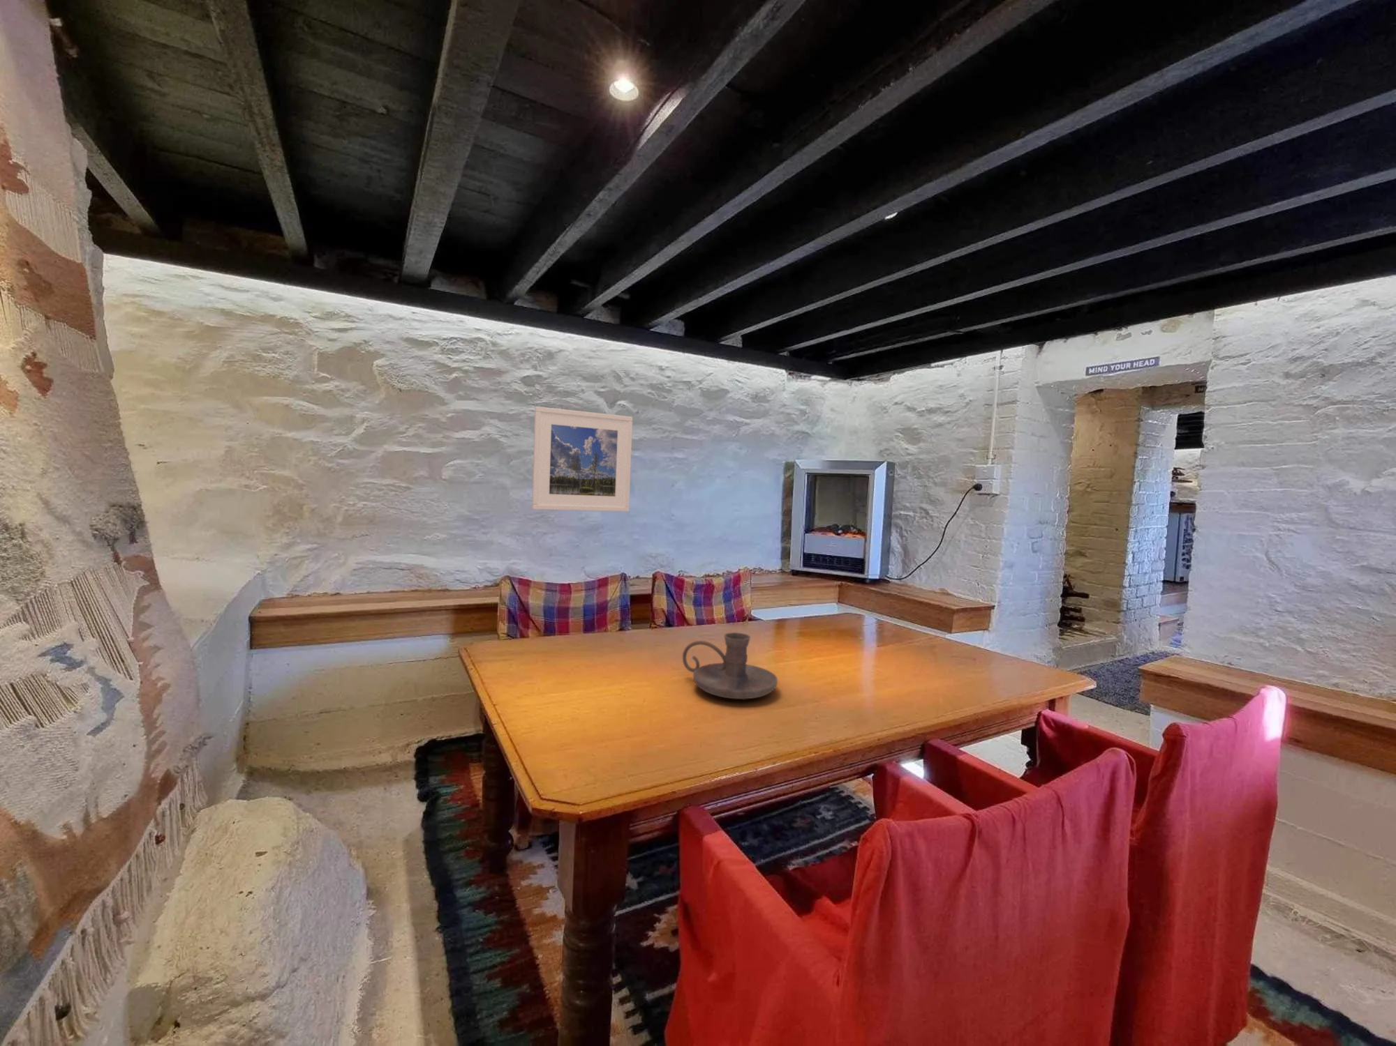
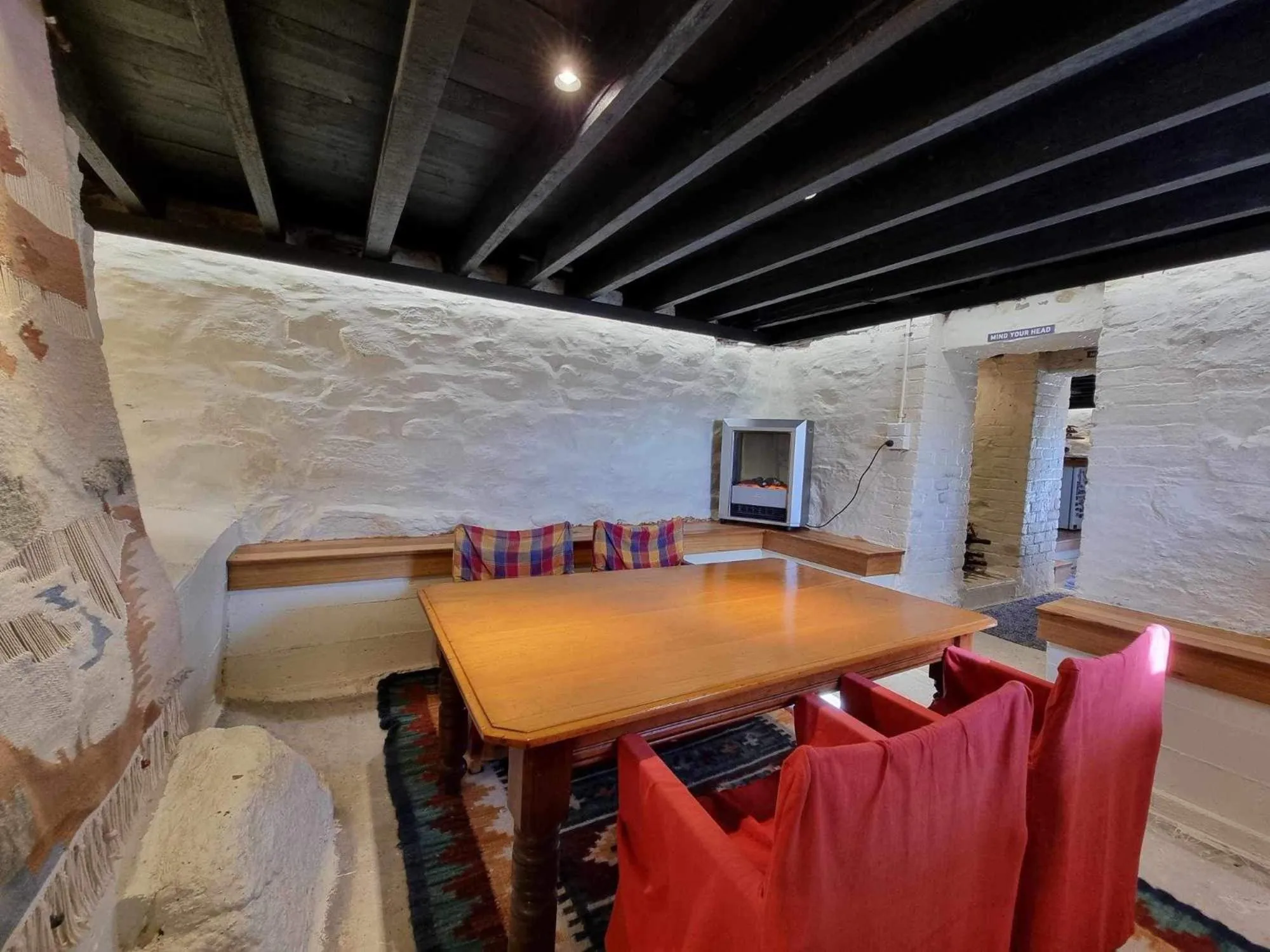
- candle holder [682,632,778,700]
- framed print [531,405,633,512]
